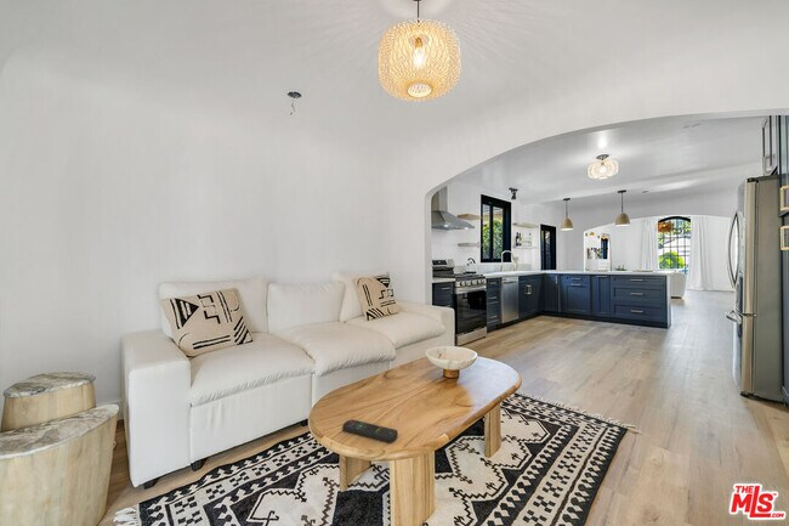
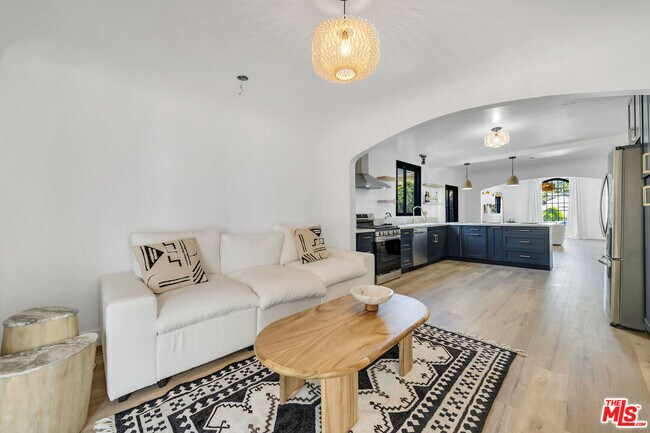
- remote control [341,418,399,443]
